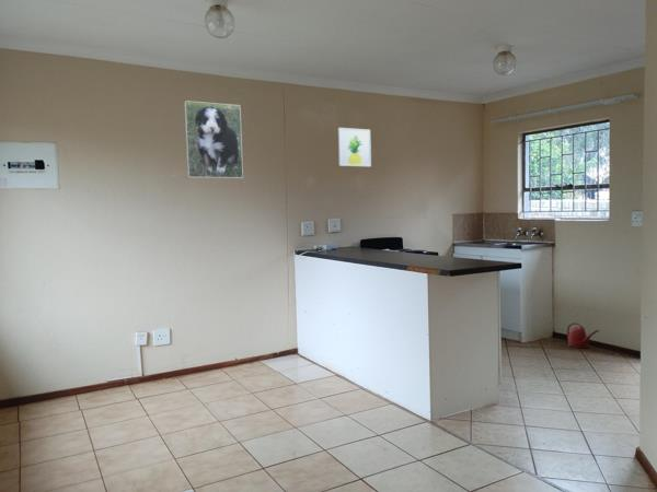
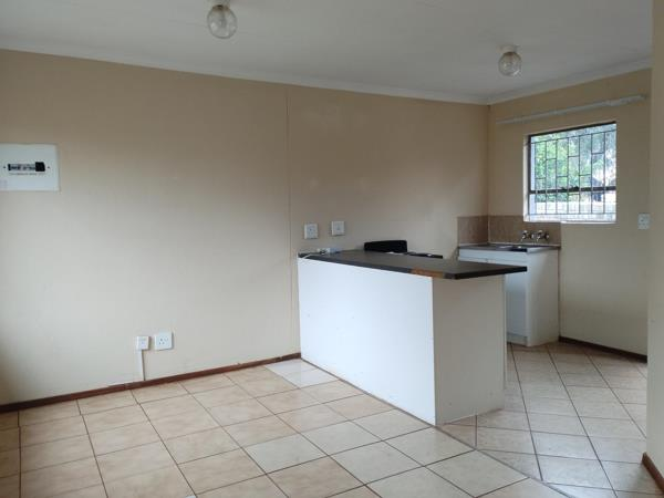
- wall art [336,127,372,167]
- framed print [183,99,244,179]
- watering can [566,321,600,350]
